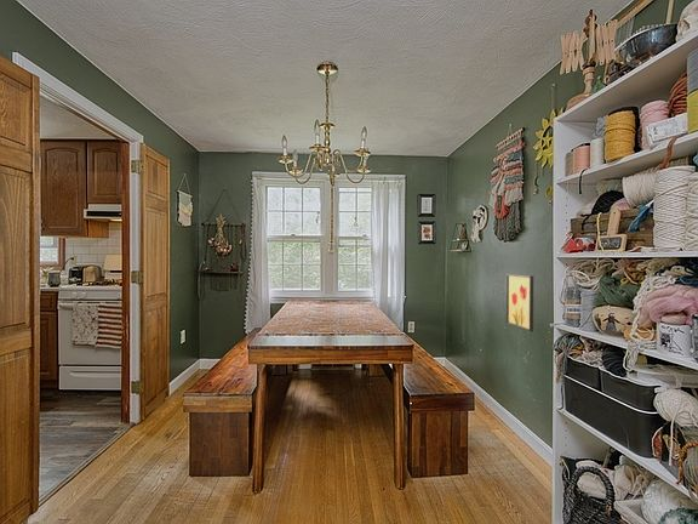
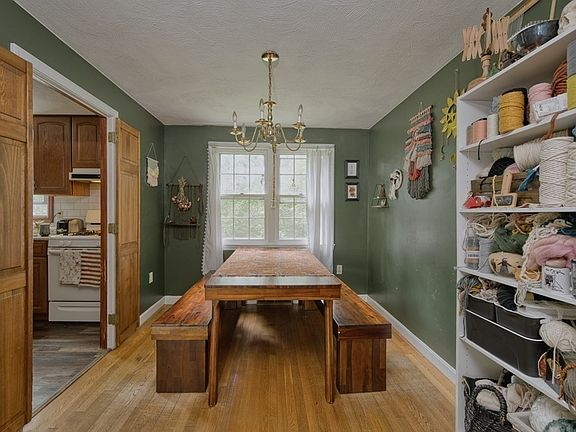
- wall art [505,273,534,332]
